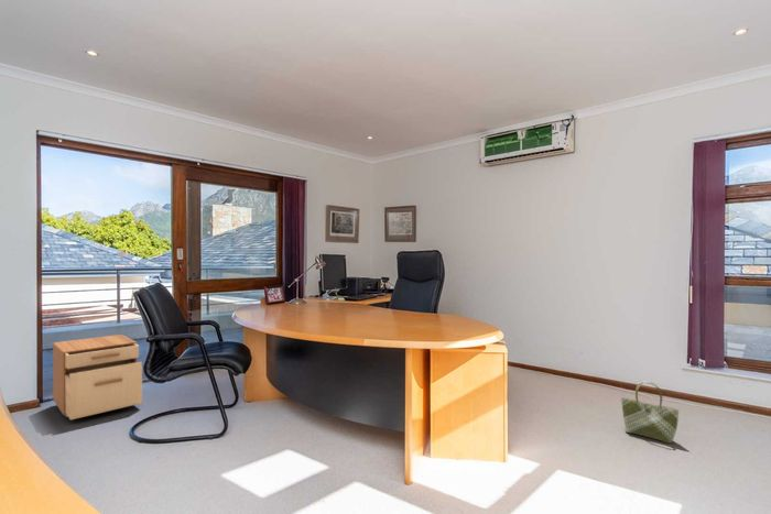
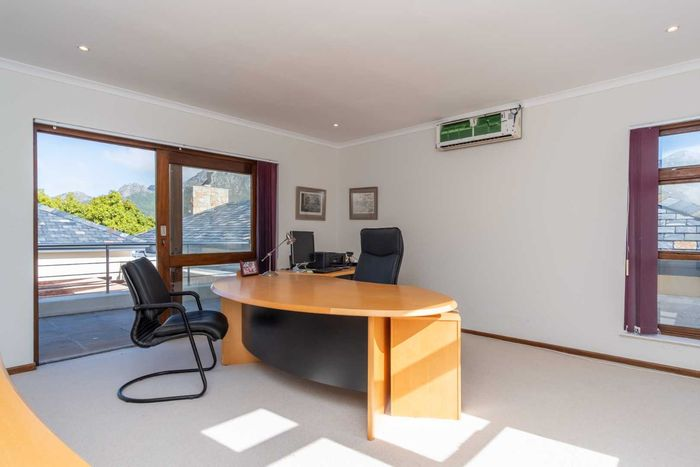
- shopping bag [620,381,680,445]
- filing cabinet [52,333,143,422]
